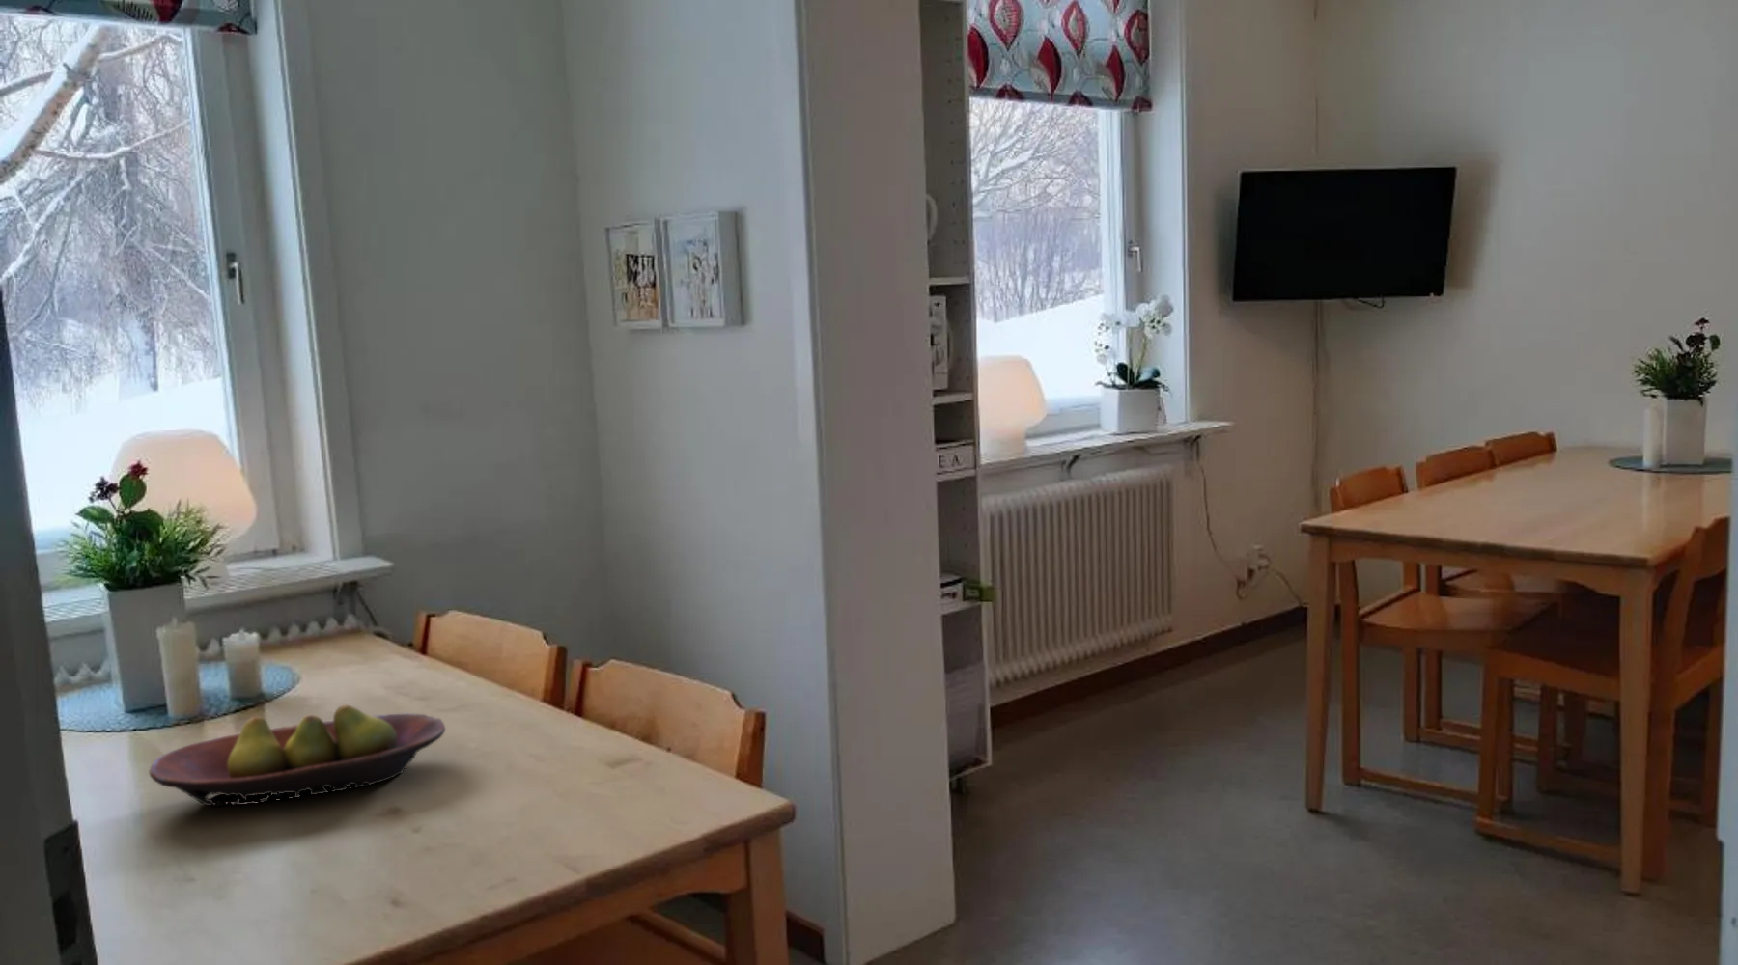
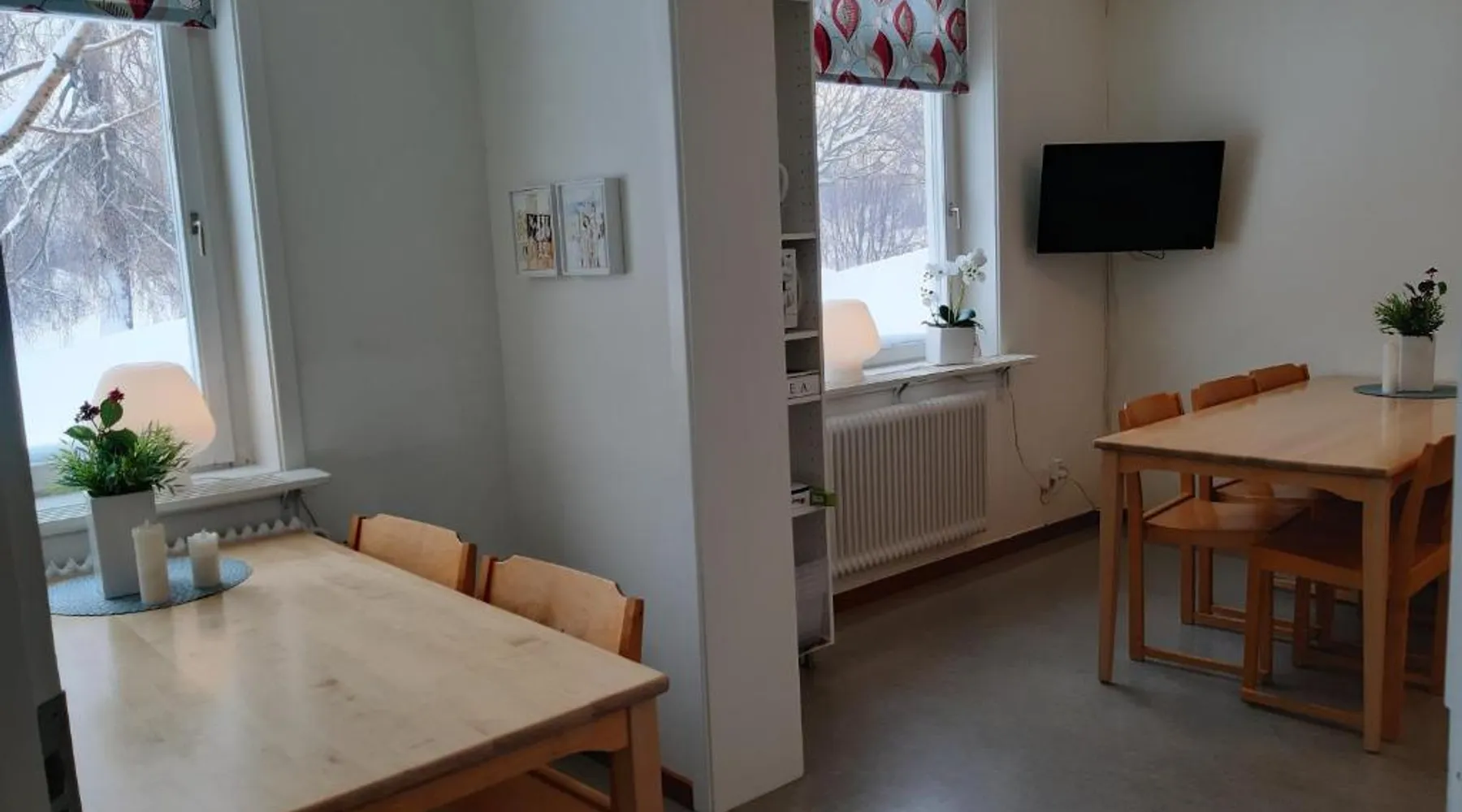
- fruit bowl [149,704,446,807]
